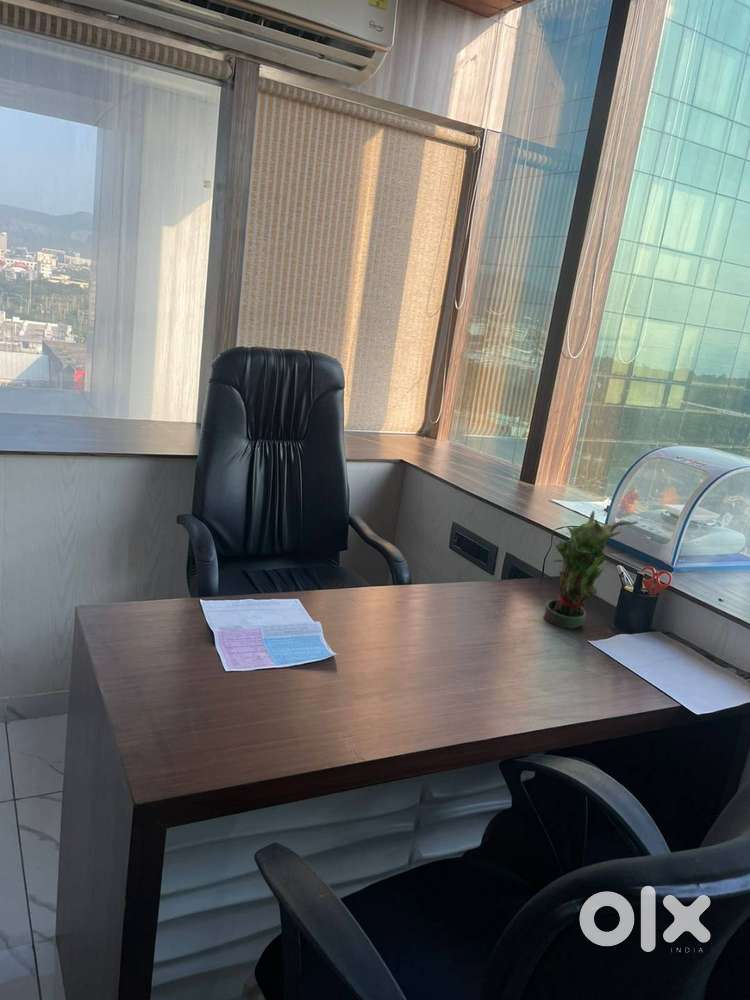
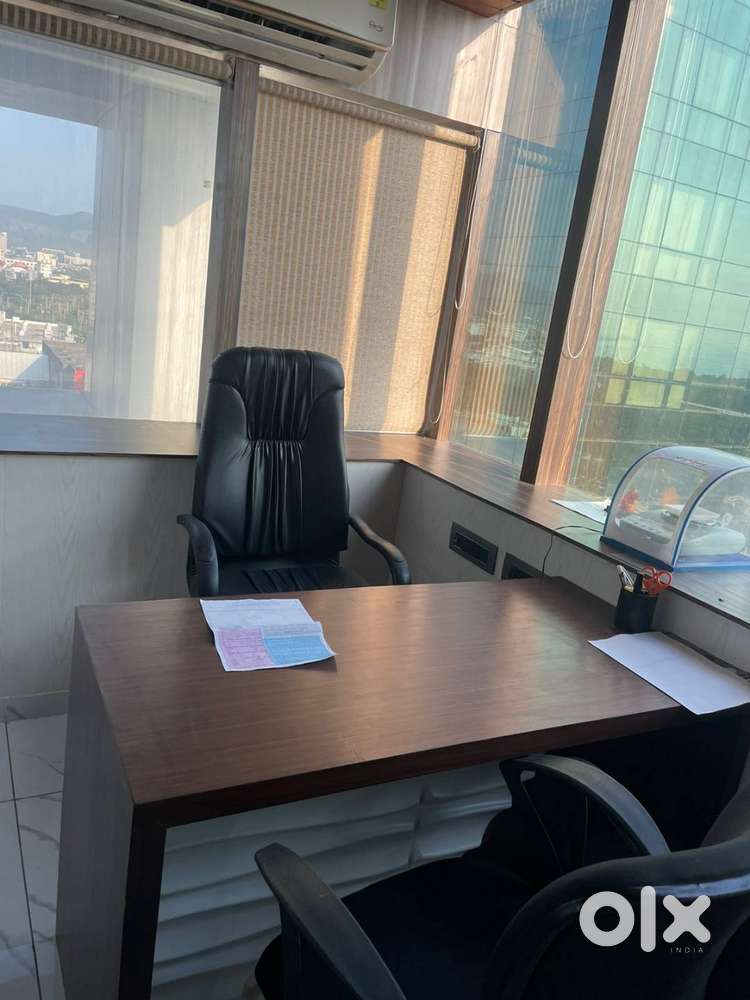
- potted plant [542,509,639,629]
